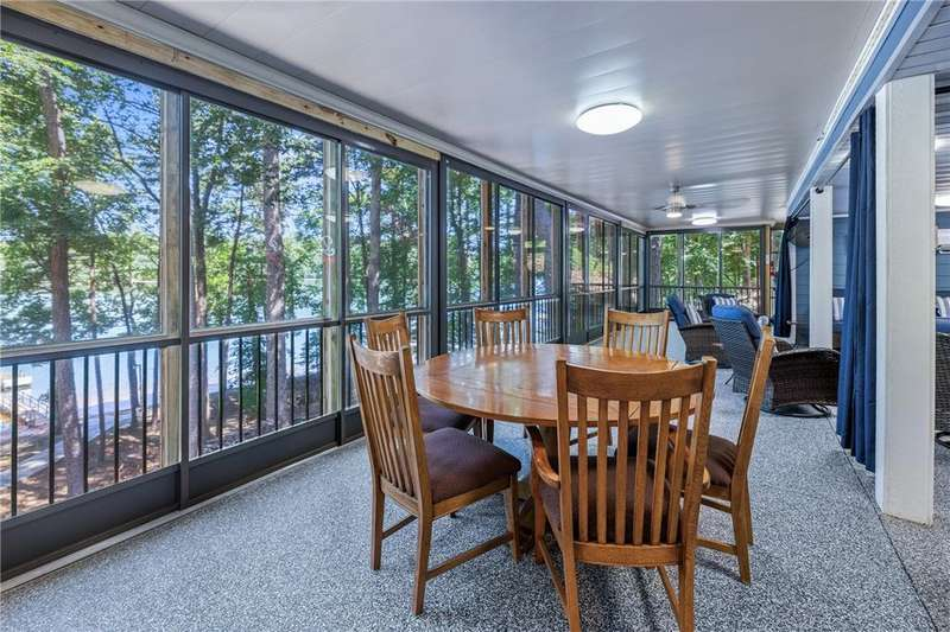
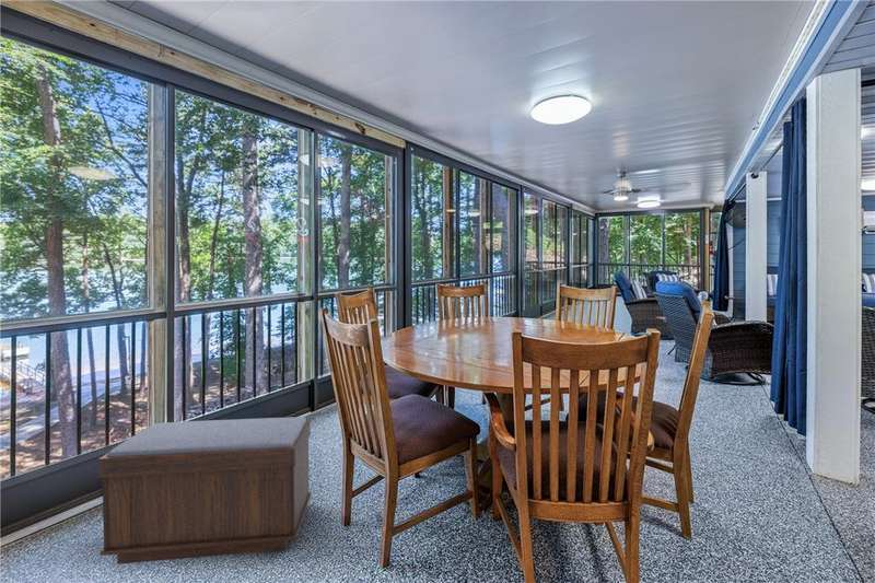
+ bench [97,416,312,565]
